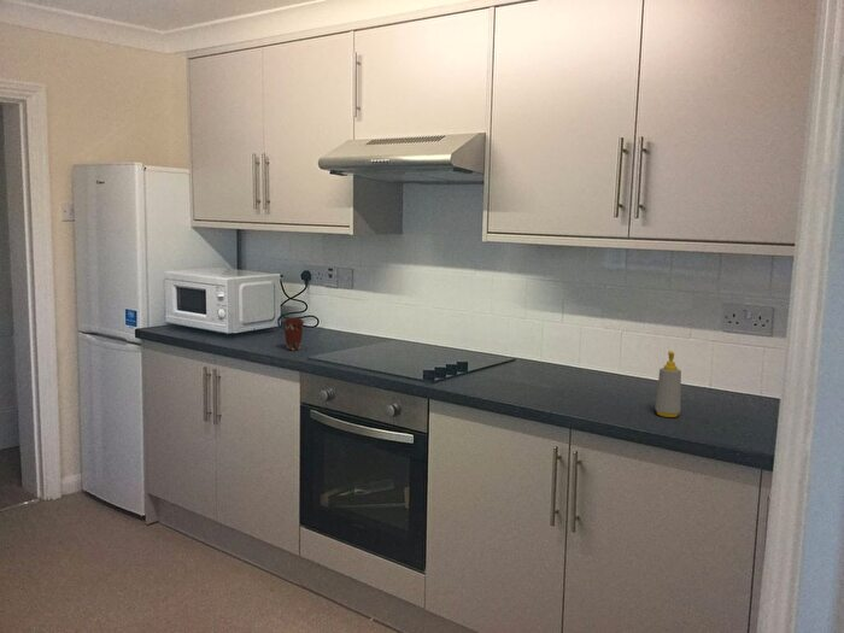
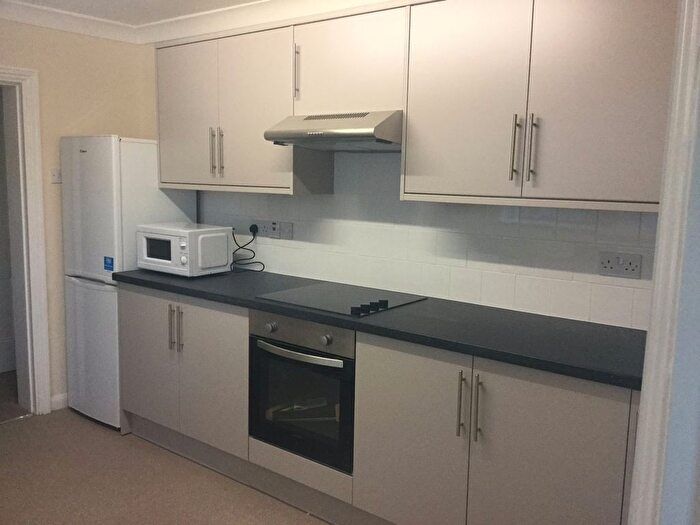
- soap bottle [653,350,682,418]
- coffee cup [282,317,305,351]
